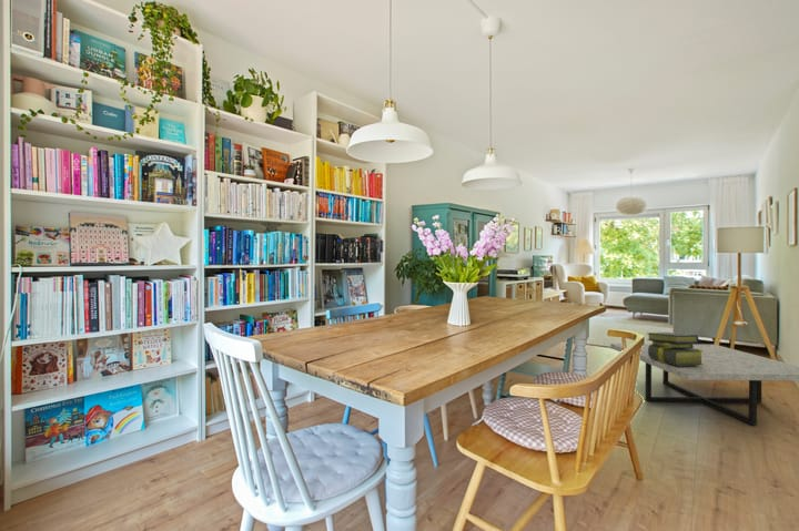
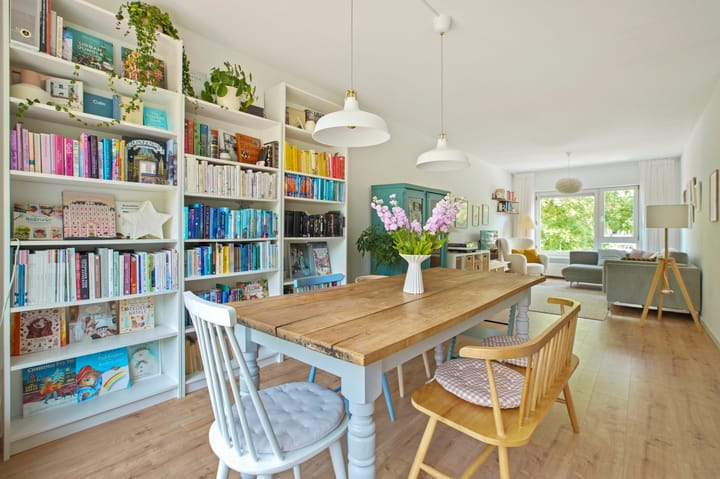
- stack of books [646,331,705,366]
- coffee table [609,343,799,427]
